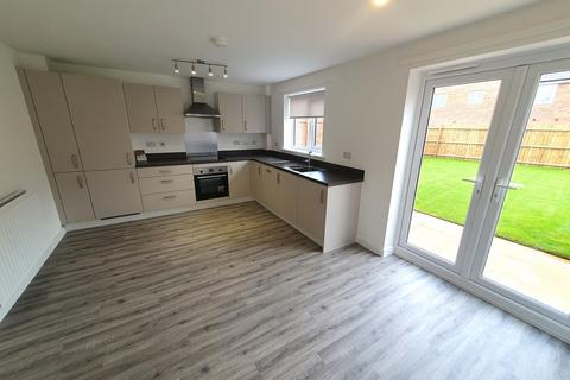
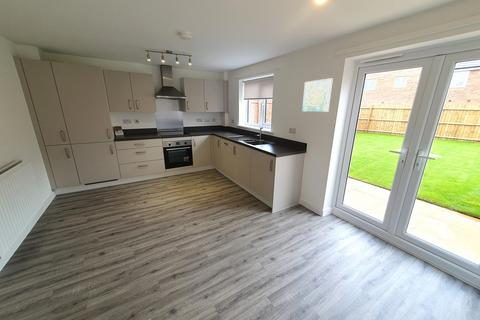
+ wall art [301,77,334,113]
